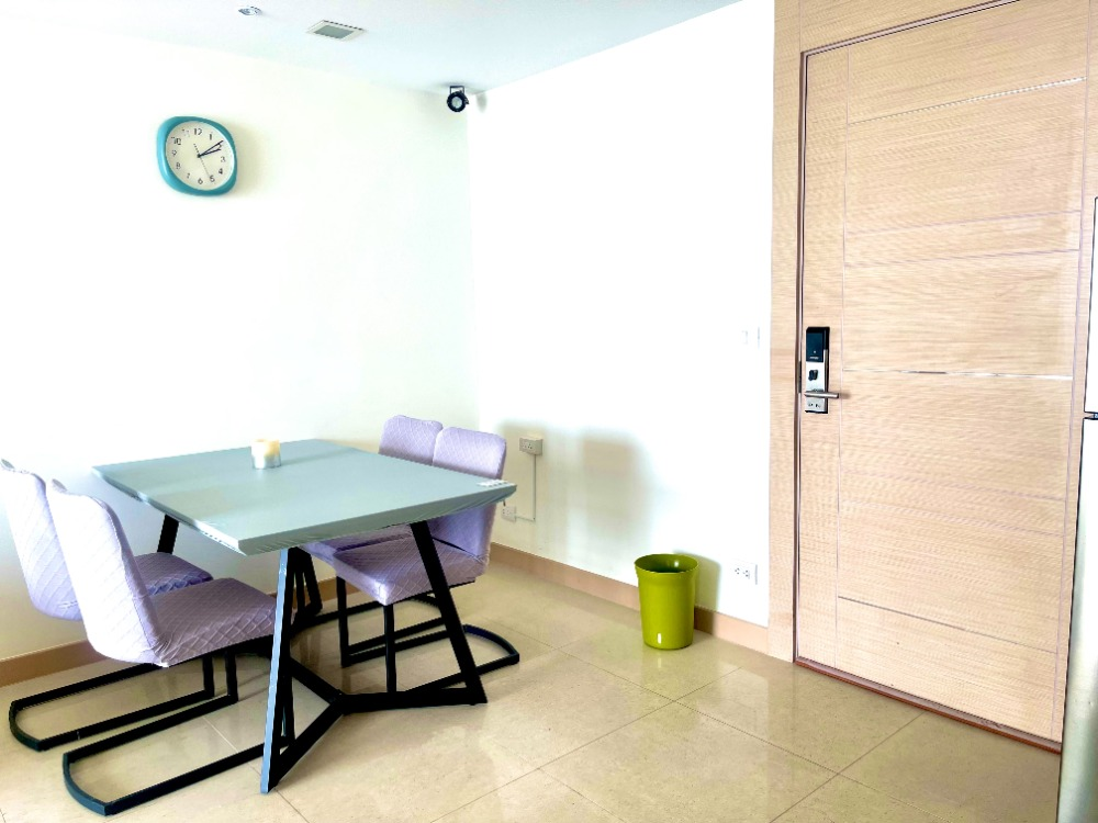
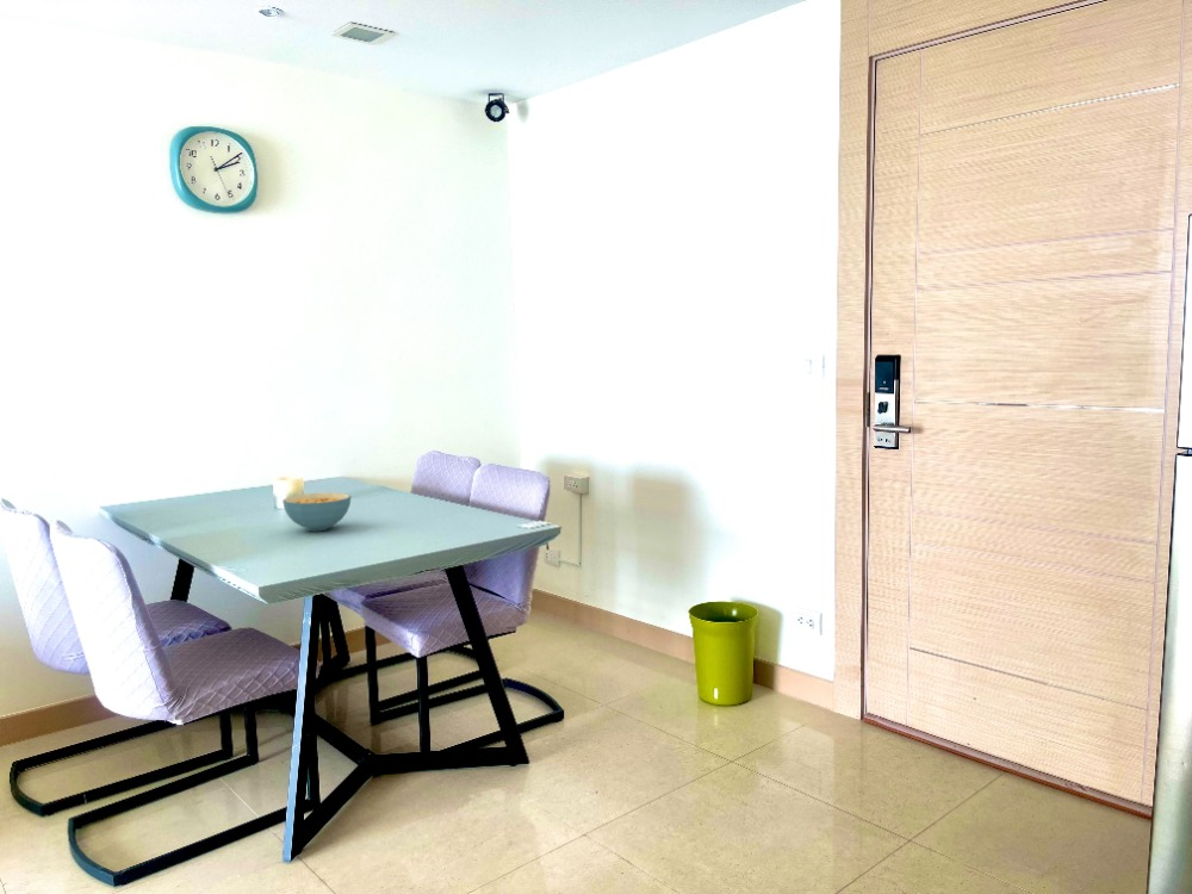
+ cereal bowl [281,491,352,532]
